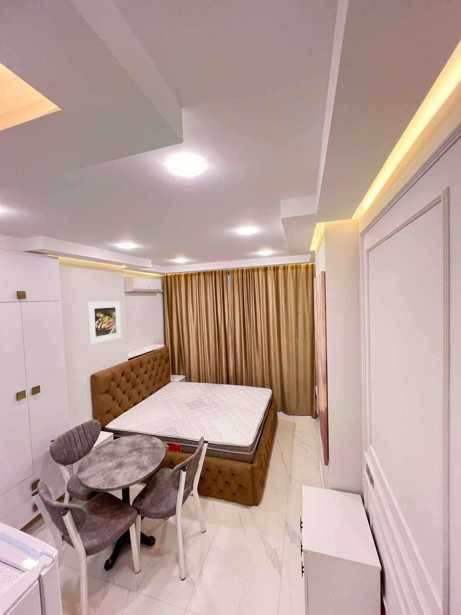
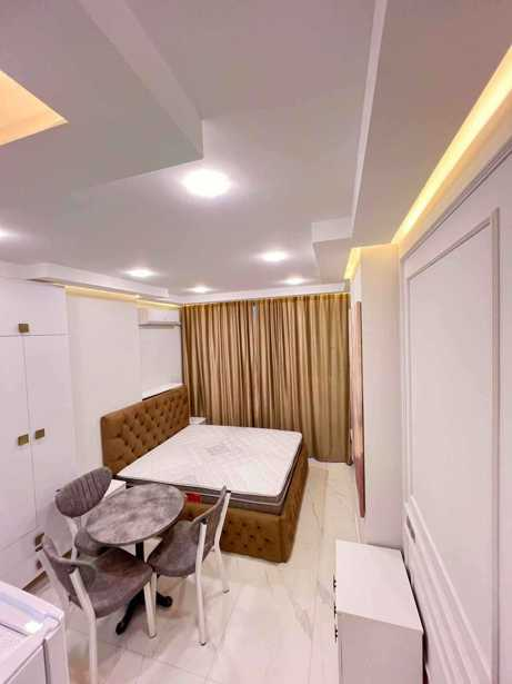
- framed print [86,300,122,346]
